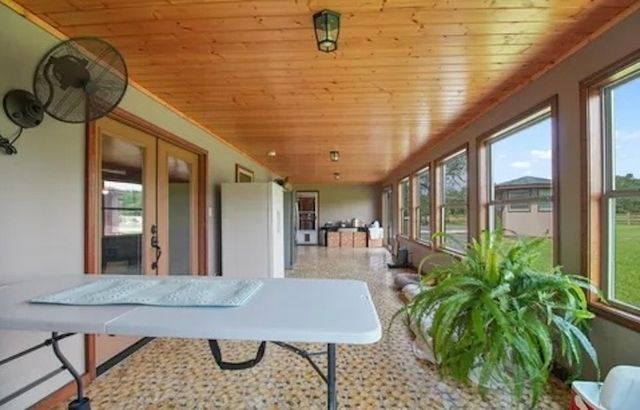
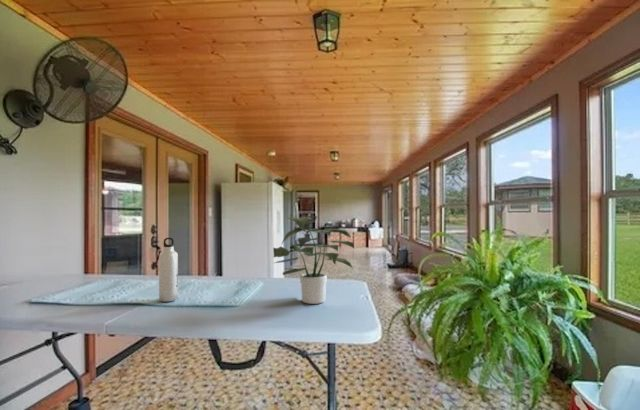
+ potted plant [272,214,356,305]
+ water bottle [158,237,179,303]
